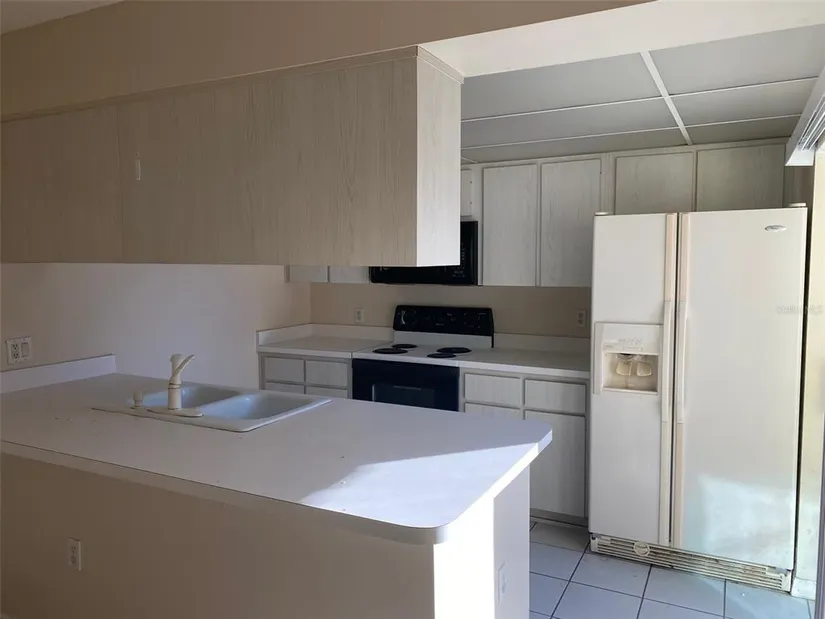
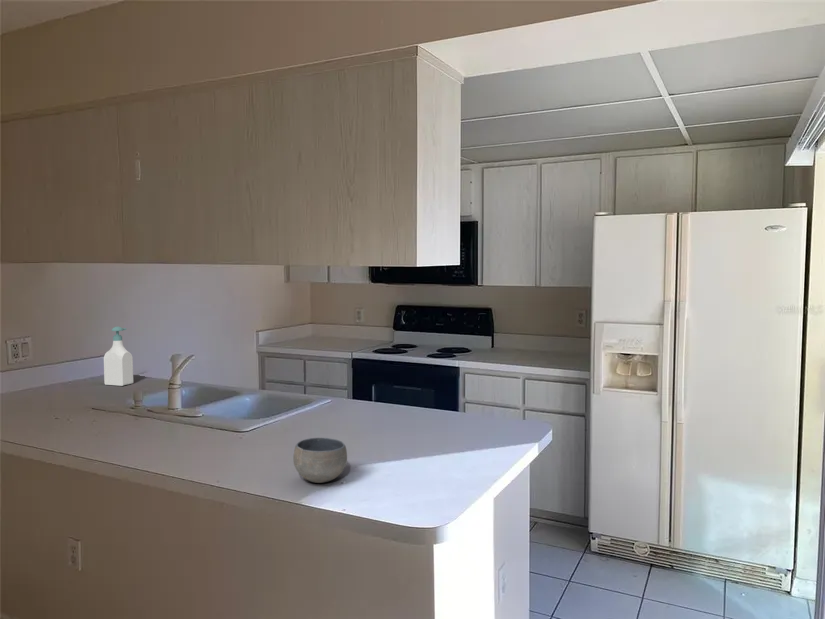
+ bowl [292,437,348,484]
+ soap bottle [103,326,134,387]
